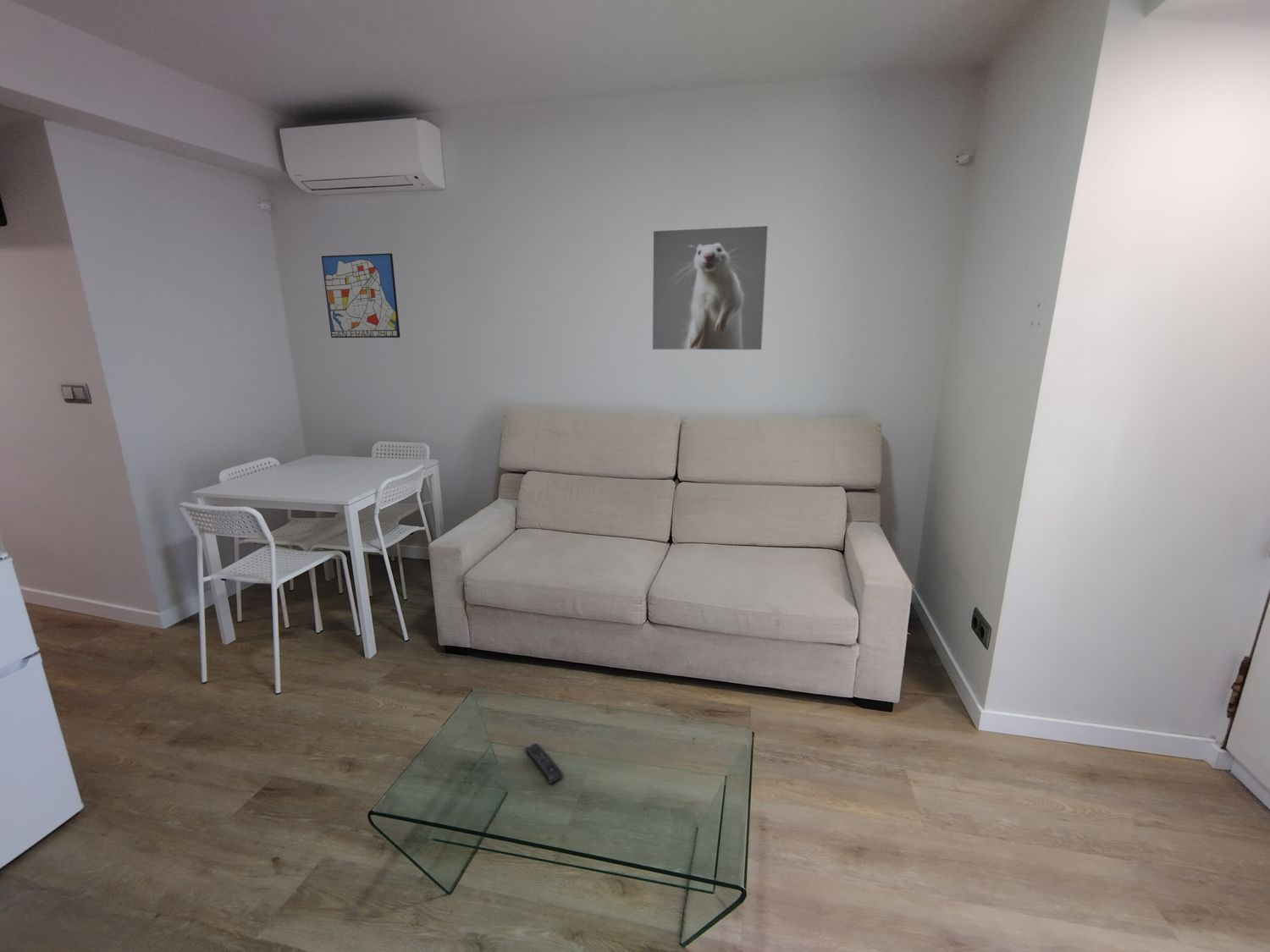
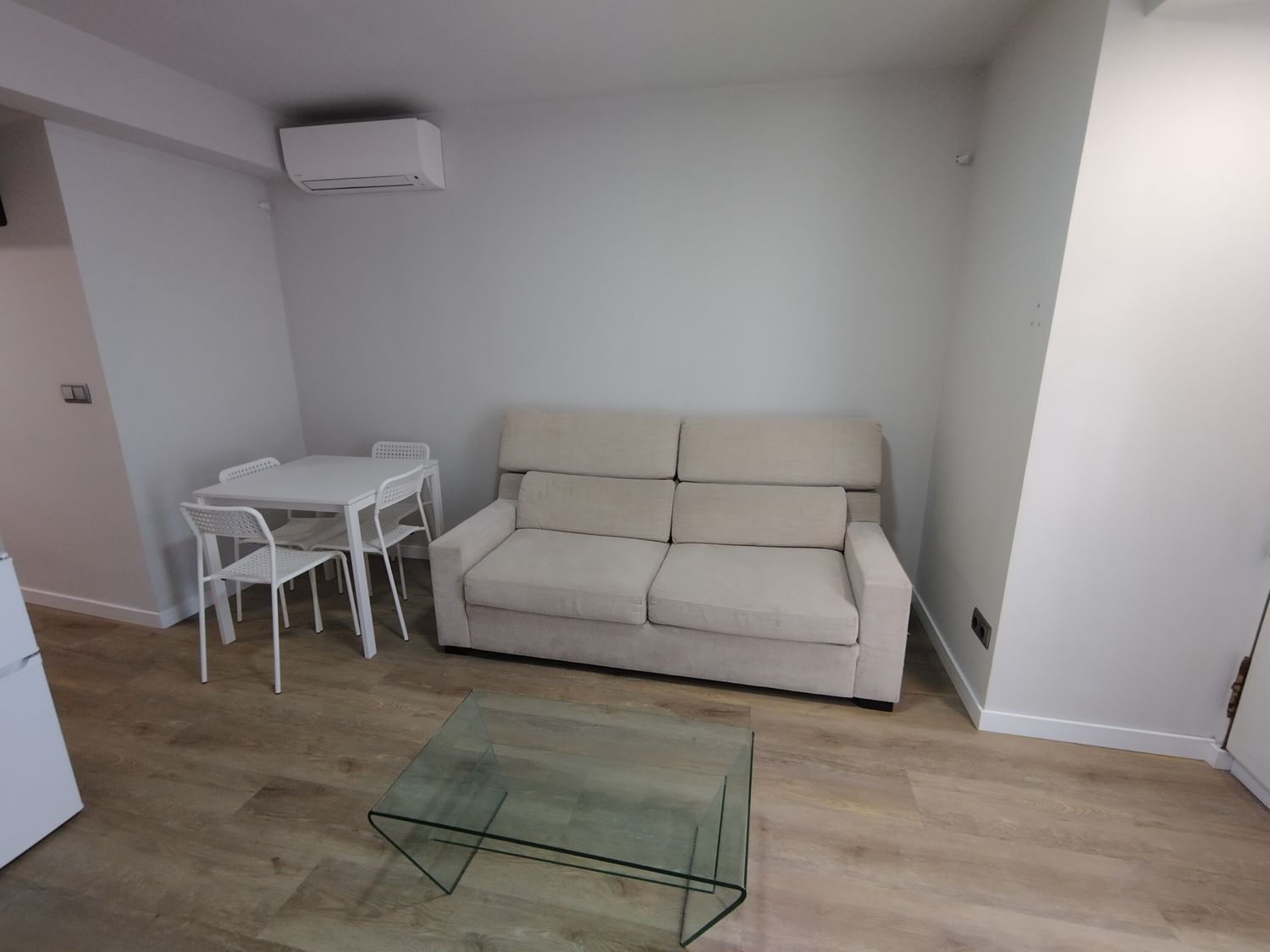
- remote control [524,742,564,784]
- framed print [651,224,770,351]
- wall art [321,252,401,338]
